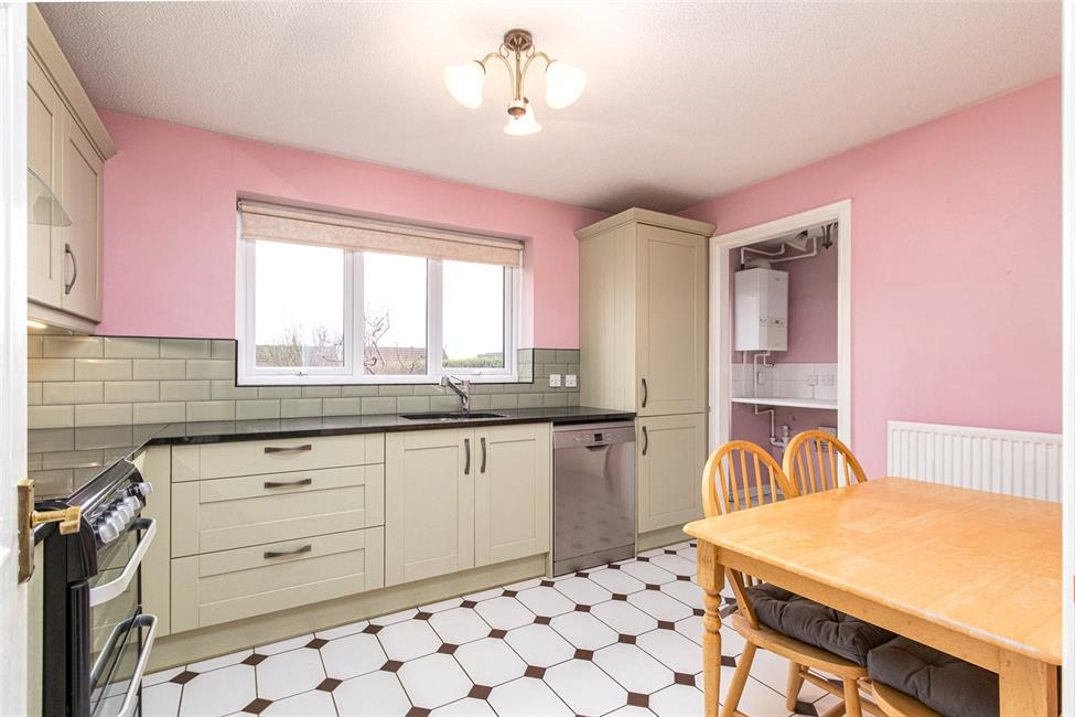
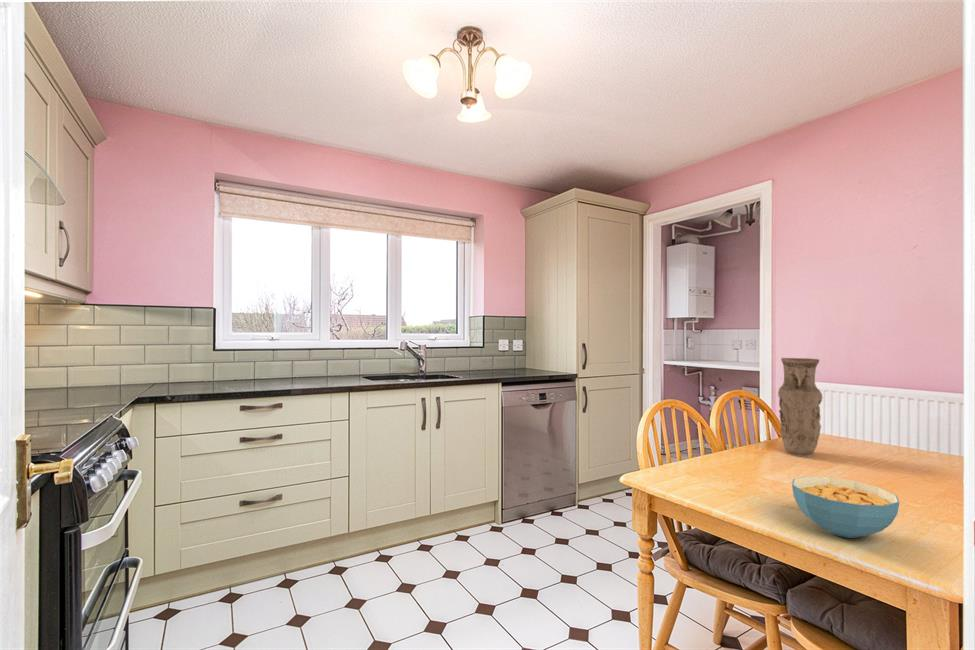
+ cereal bowl [791,475,900,539]
+ vase [777,357,823,459]
